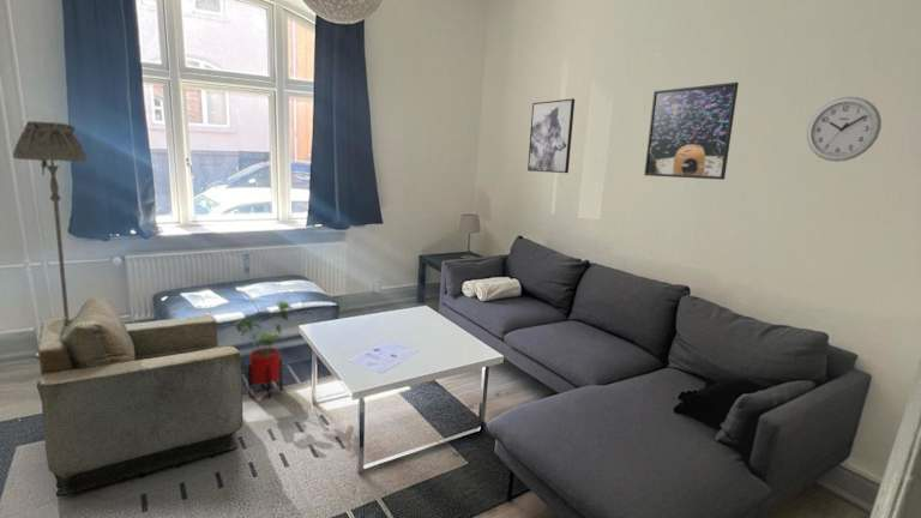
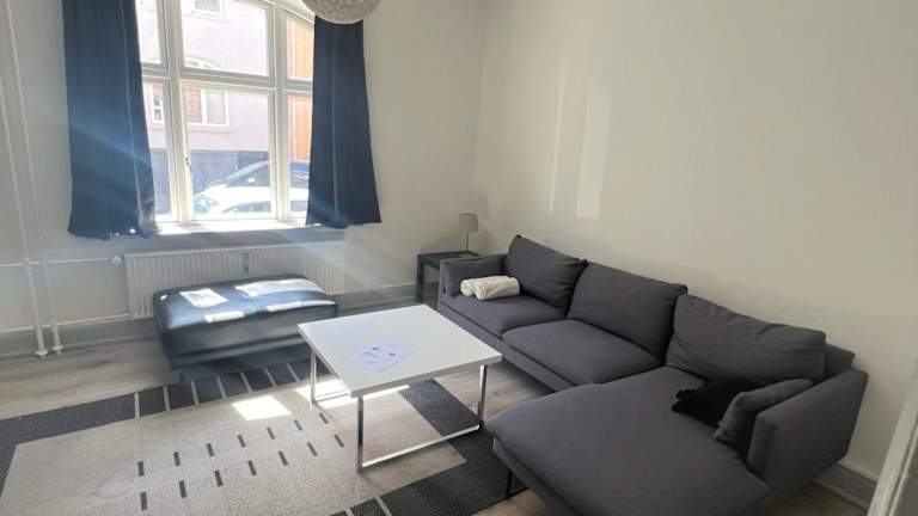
- floor lamp [12,120,89,320]
- wall art [526,97,576,174]
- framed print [643,82,740,181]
- house plant [233,300,297,399]
- armchair [36,296,243,498]
- wall clock [806,96,883,163]
